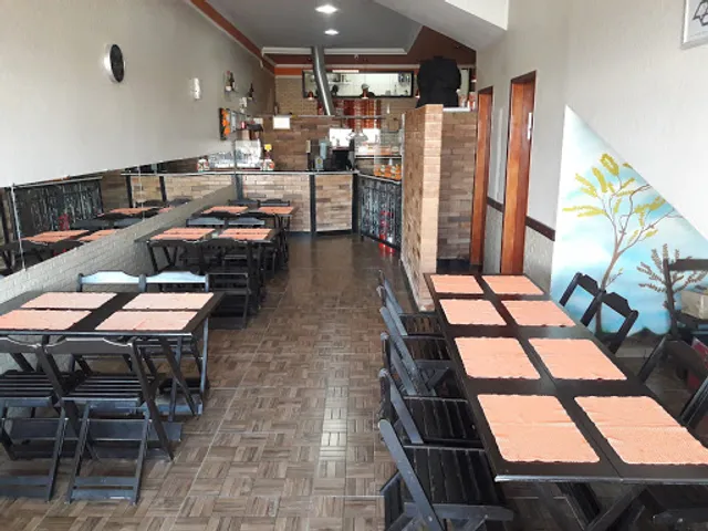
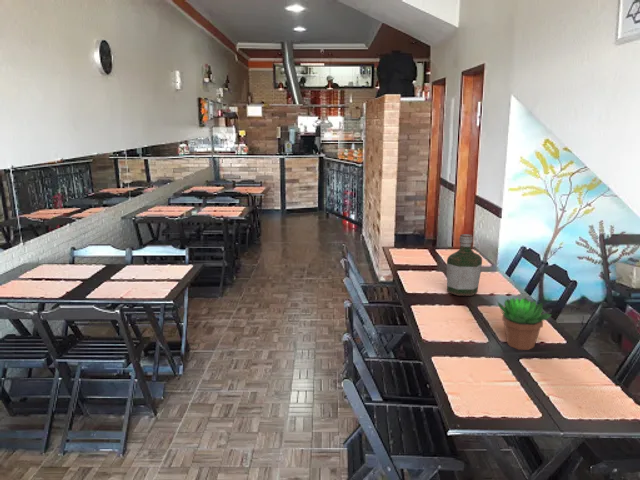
+ succulent plant [497,296,553,351]
+ bottle [446,233,483,297]
